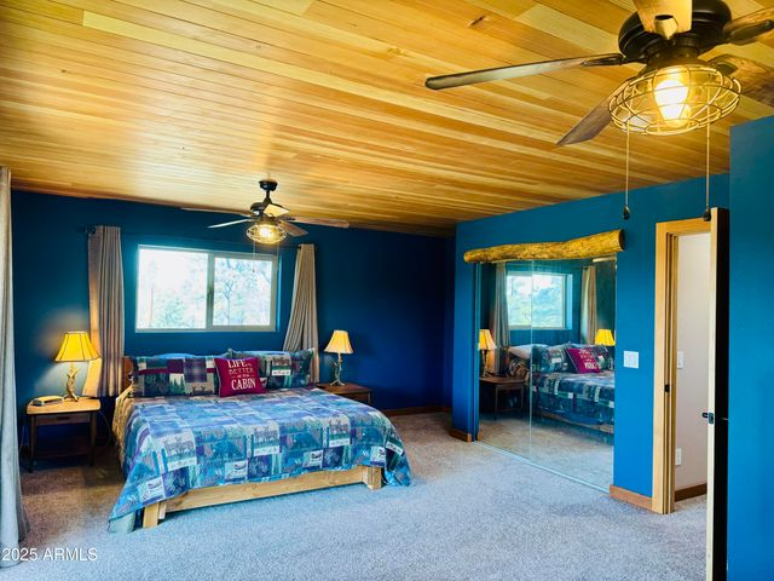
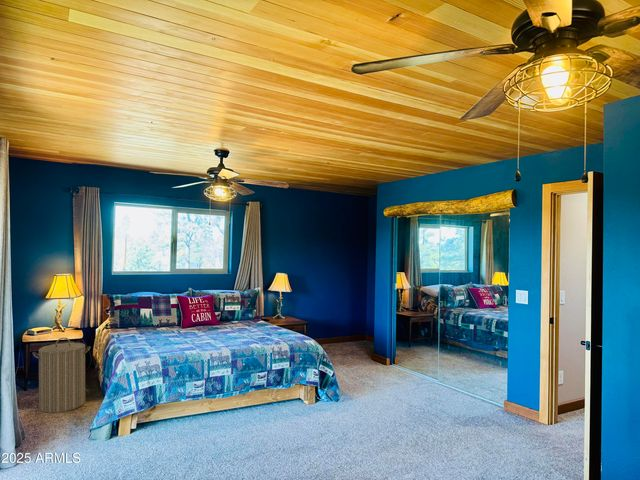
+ laundry hamper [32,337,91,414]
